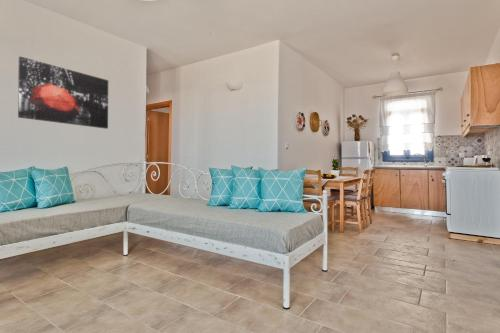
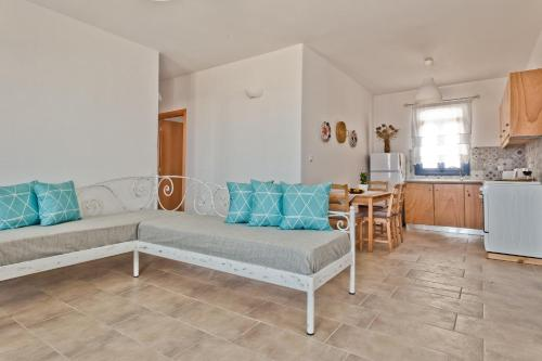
- wall art [17,56,109,130]
